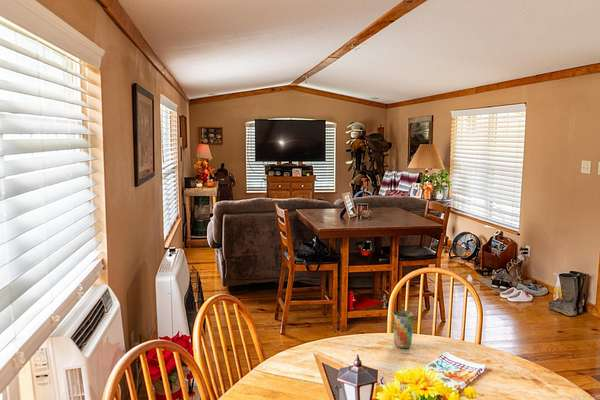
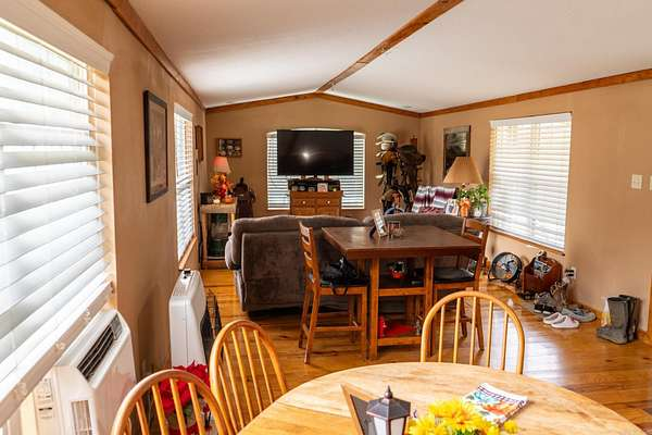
- cup [392,310,415,349]
